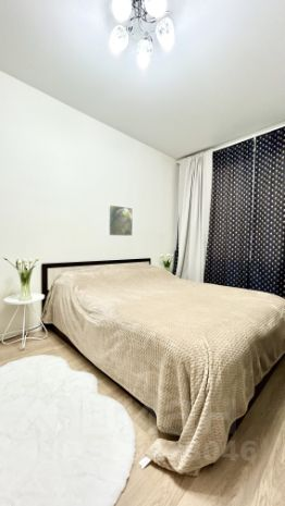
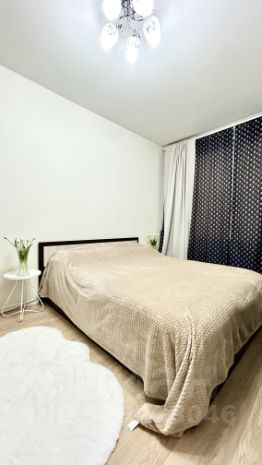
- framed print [107,203,134,237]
